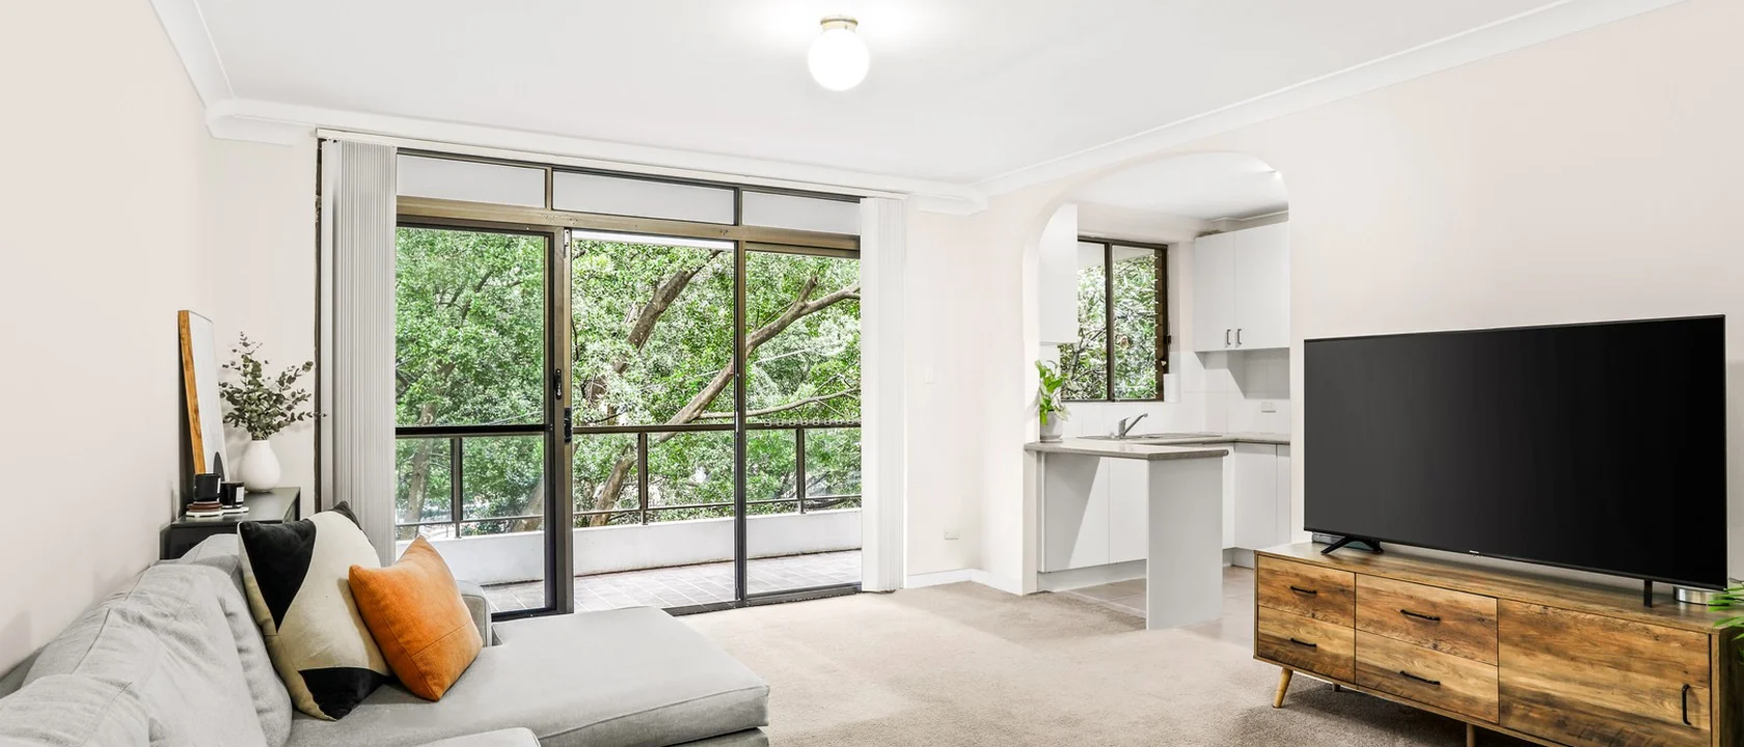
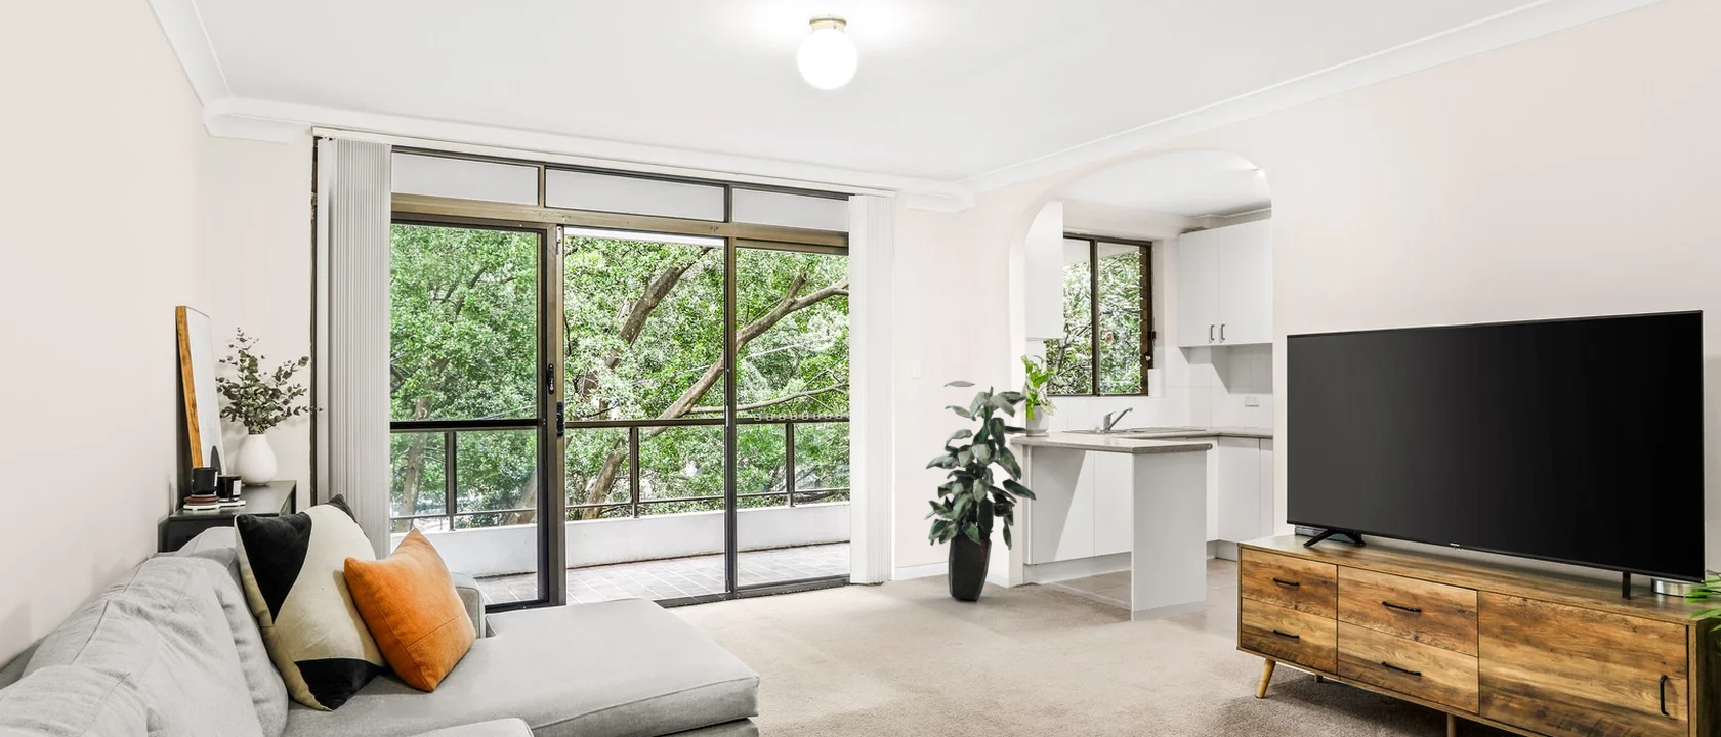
+ indoor plant [924,379,1037,601]
